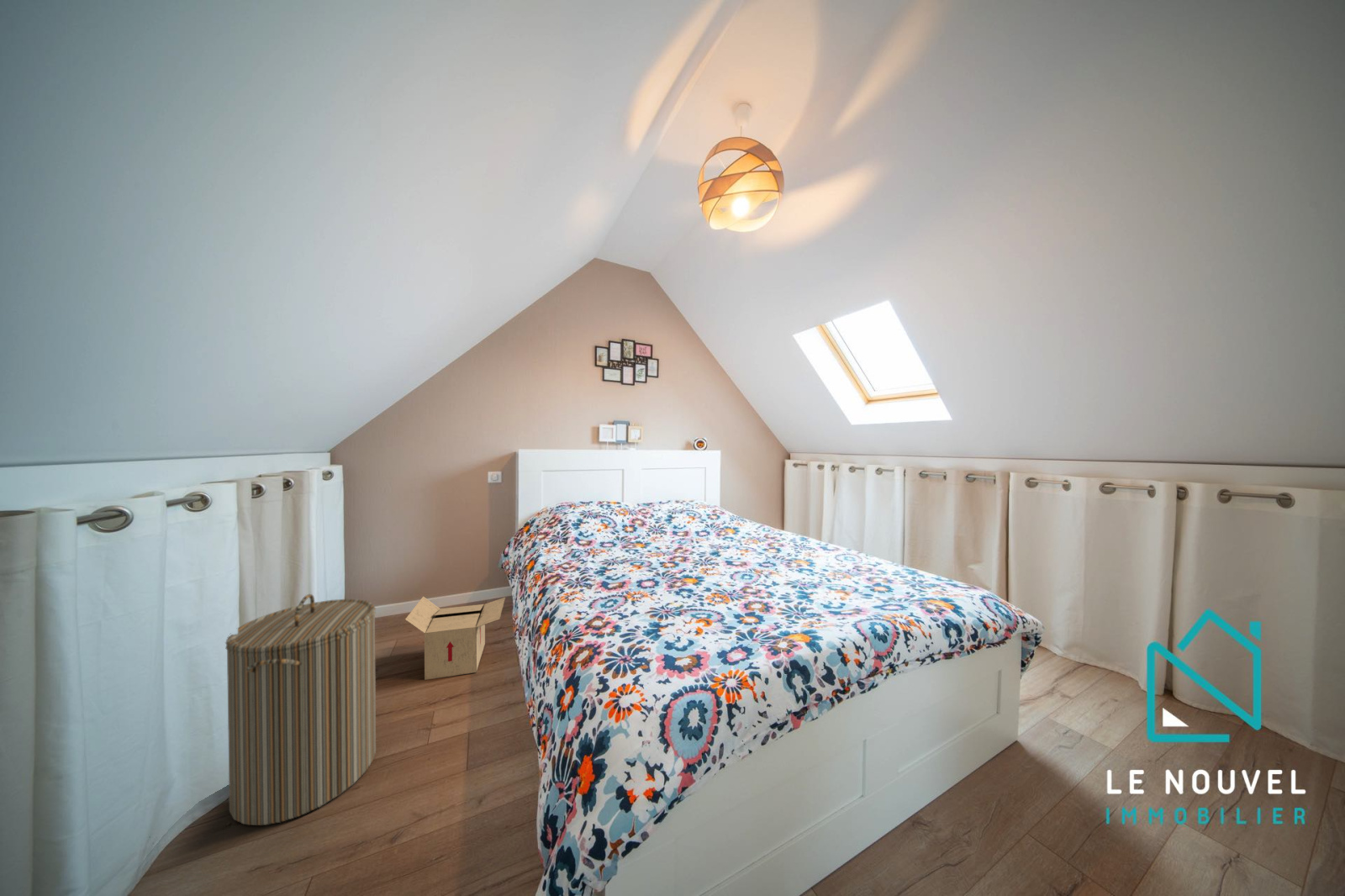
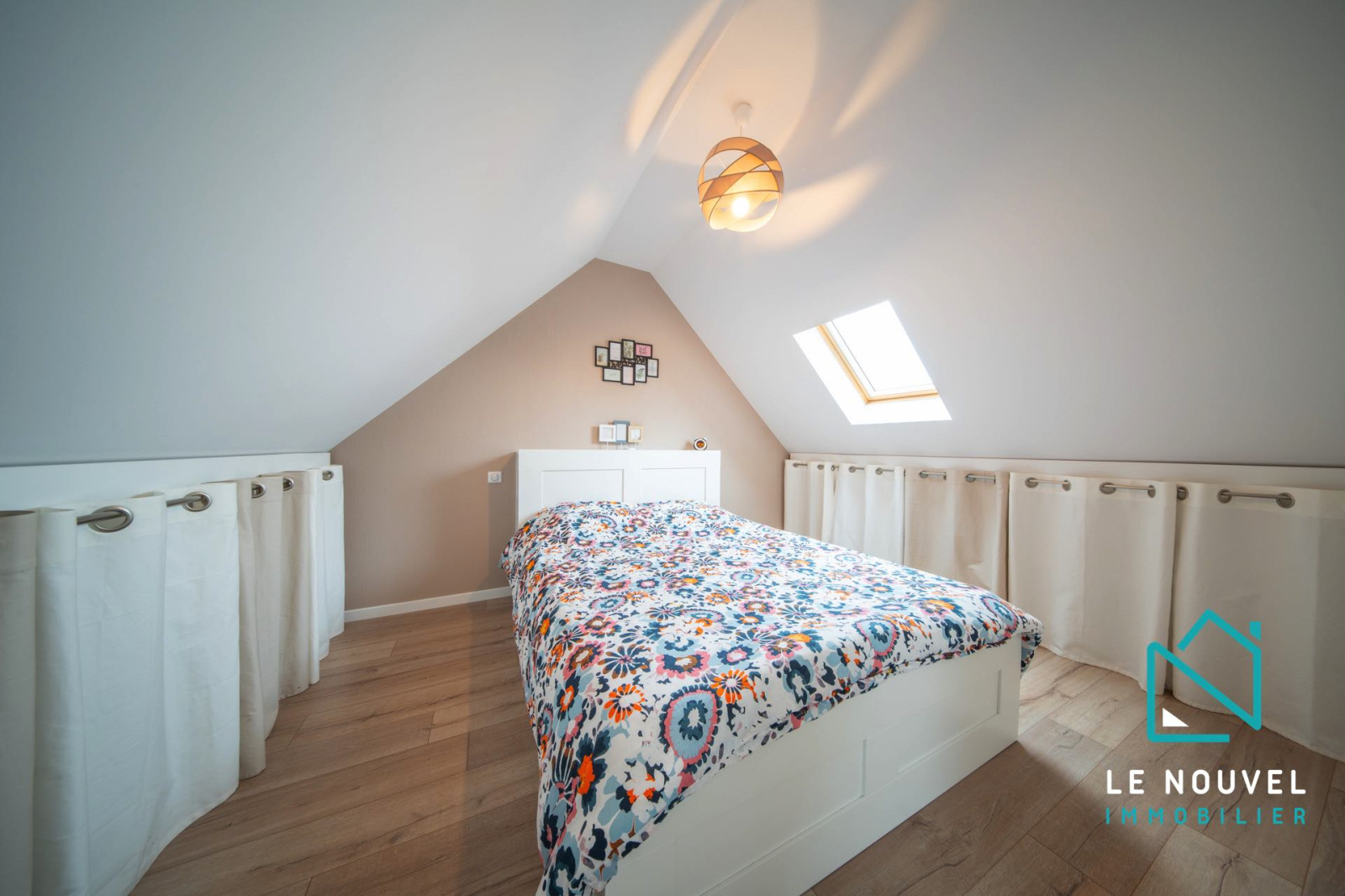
- laundry hamper [224,593,377,826]
- cardboard box [404,596,506,681]
